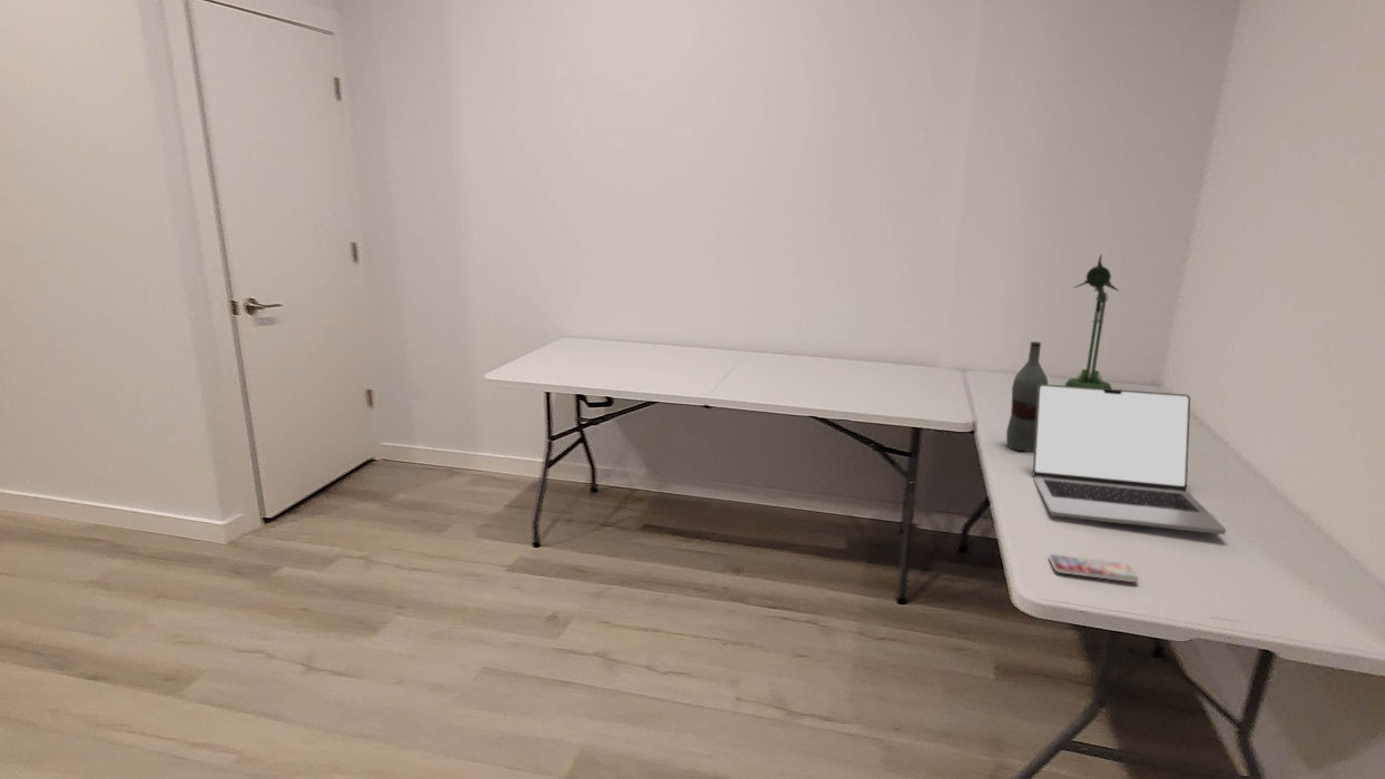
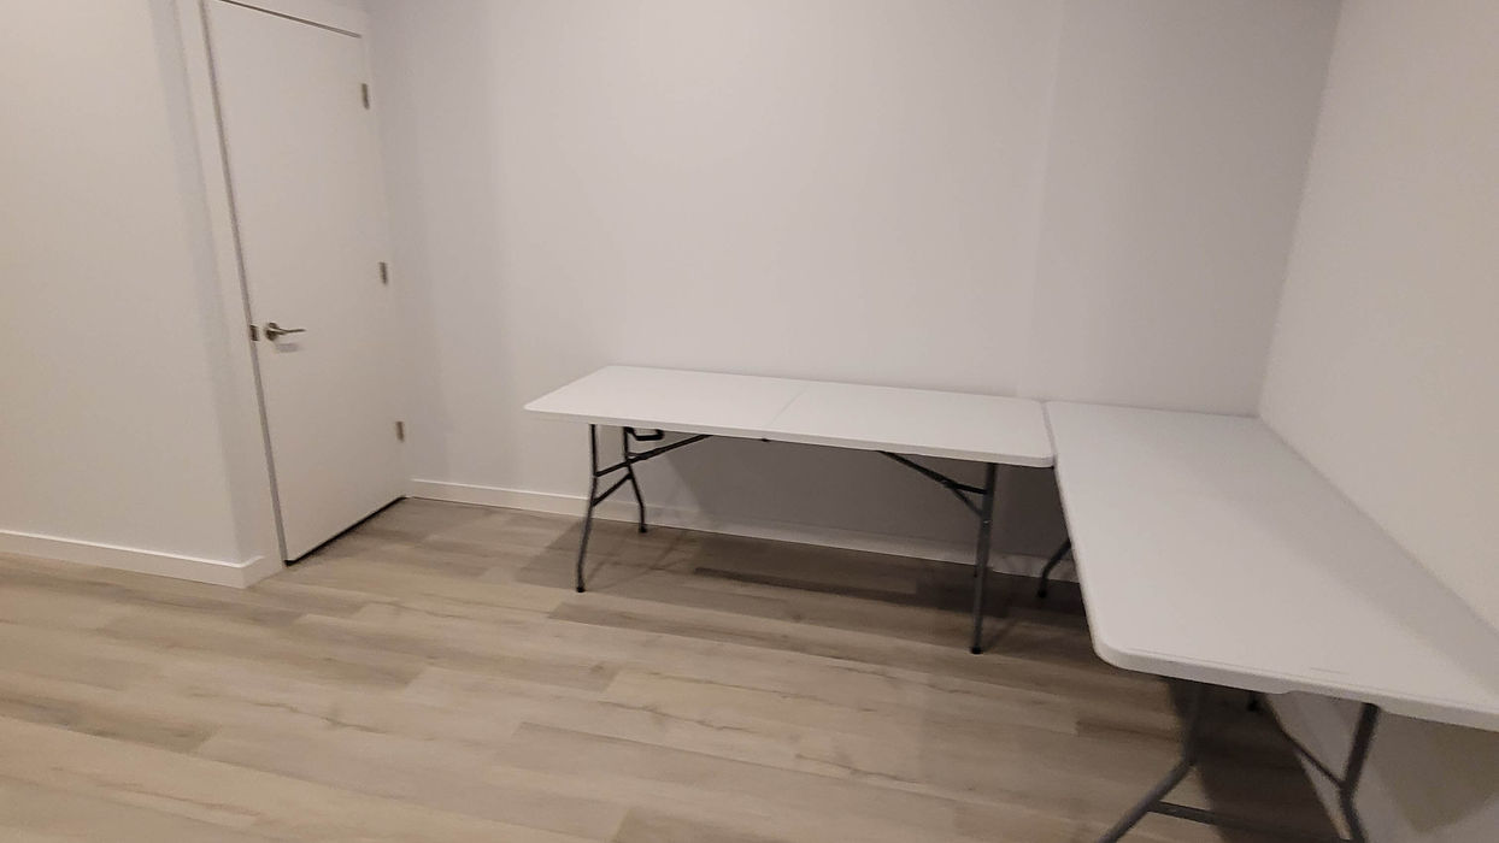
- smartphone [1048,553,1140,583]
- desk lamp [1064,254,1120,389]
- laptop [1032,384,1227,535]
- bottle [1005,341,1049,453]
